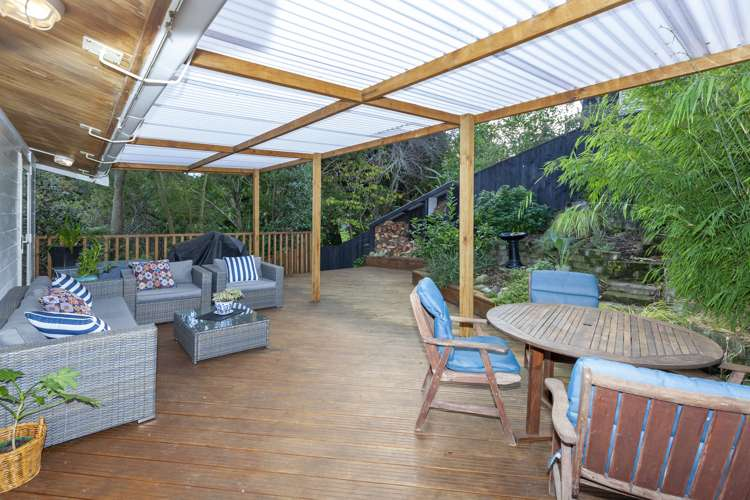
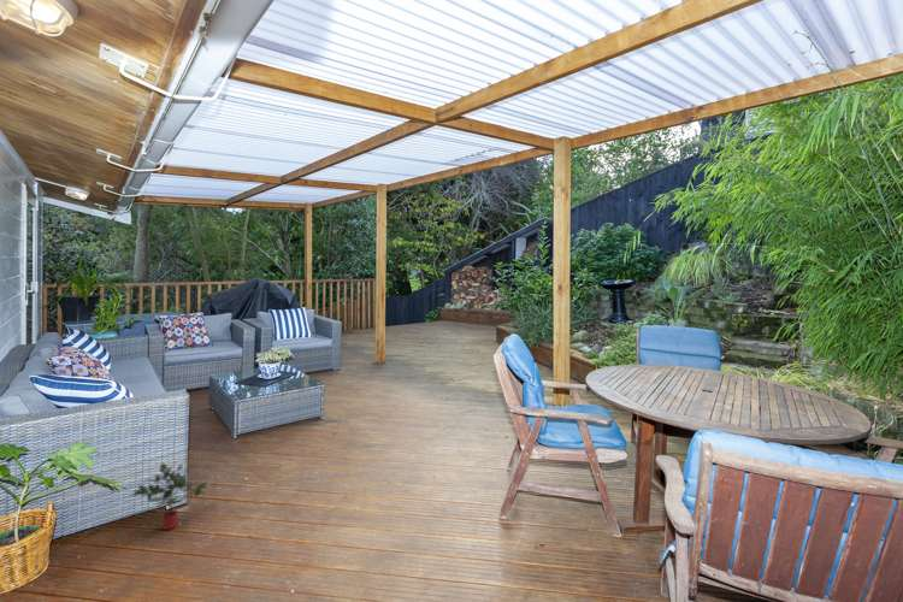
+ potted plant [130,462,211,531]
